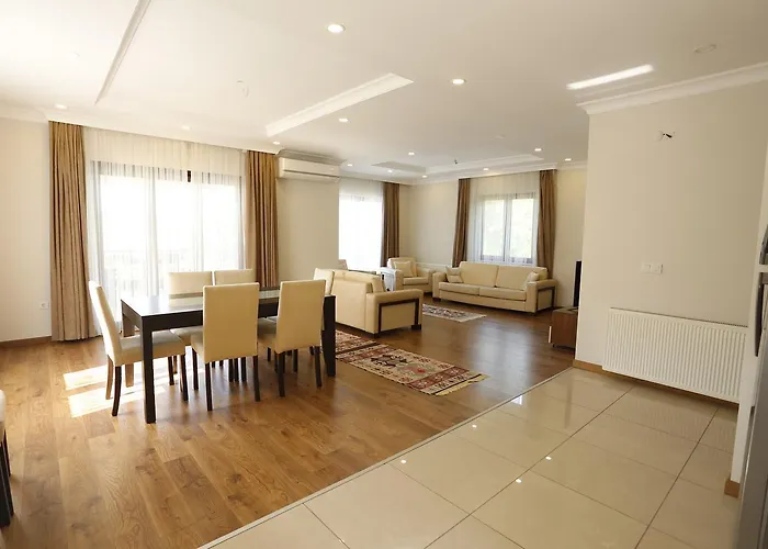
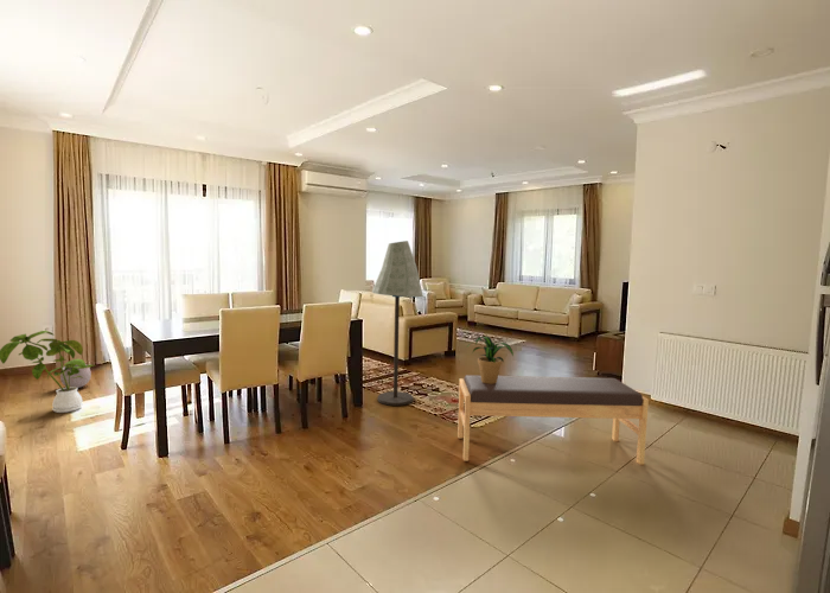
+ house plant [0,330,95,414]
+ plant pot [59,357,92,389]
+ floor lamp [371,240,424,407]
+ potted plant [467,336,515,384]
+ bench [456,374,650,466]
